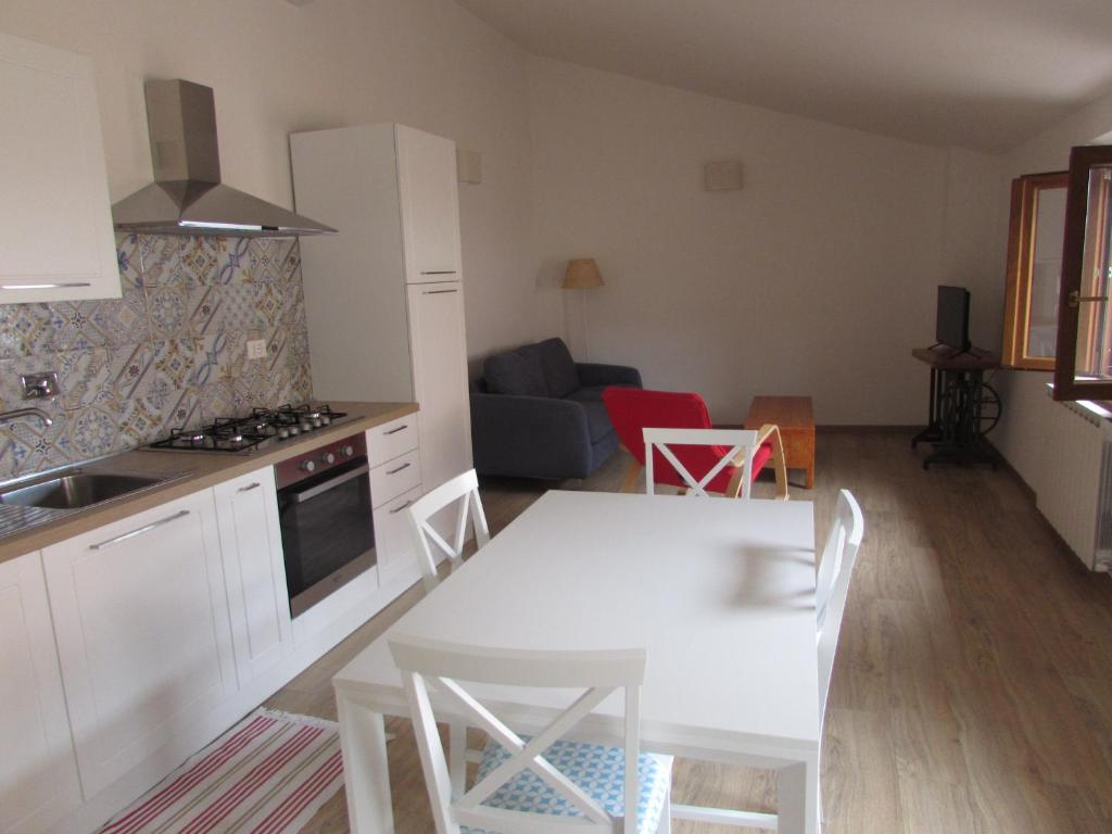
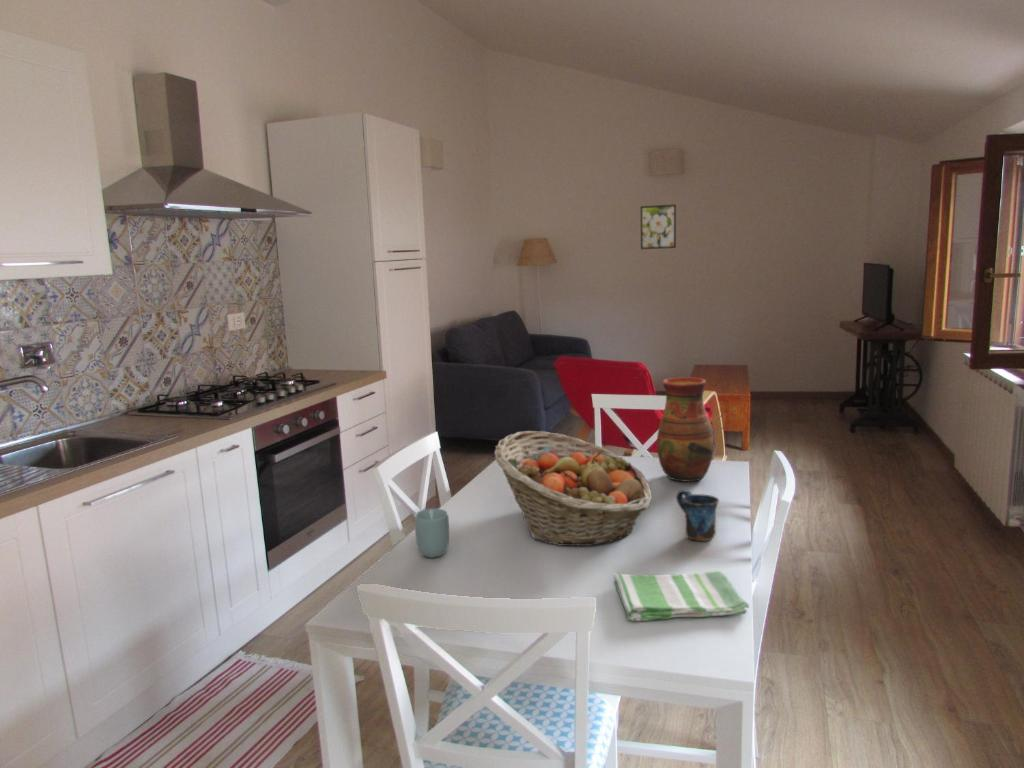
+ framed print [640,203,677,250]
+ fruit basket [494,430,653,547]
+ cup [413,508,450,559]
+ mug [676,489,720,542]
+ dish towel [613,570,750,622]
+ vase [656,376,716,483]
